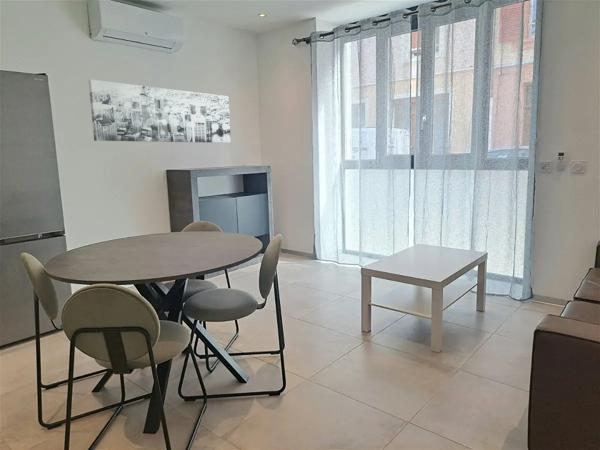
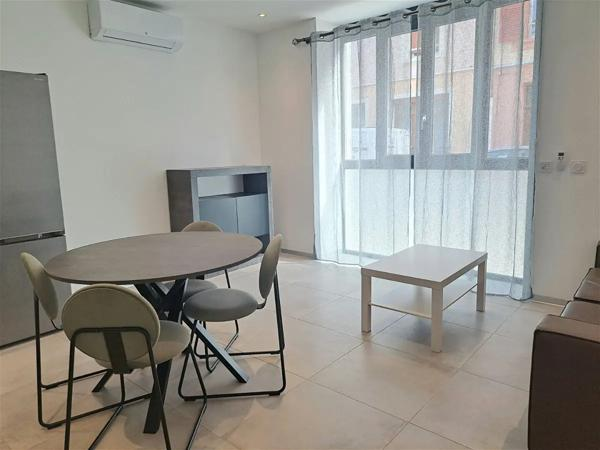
- wall art [87,79,232,144]
